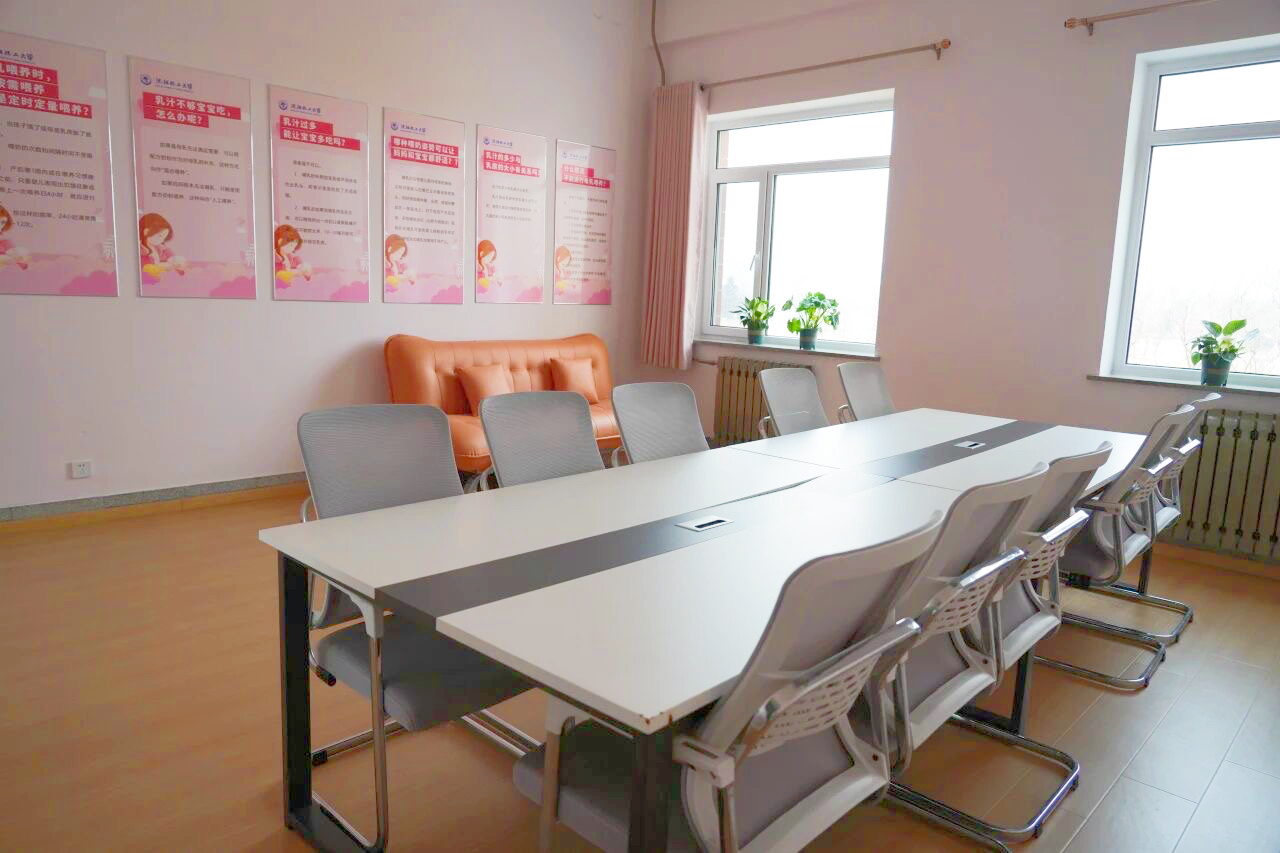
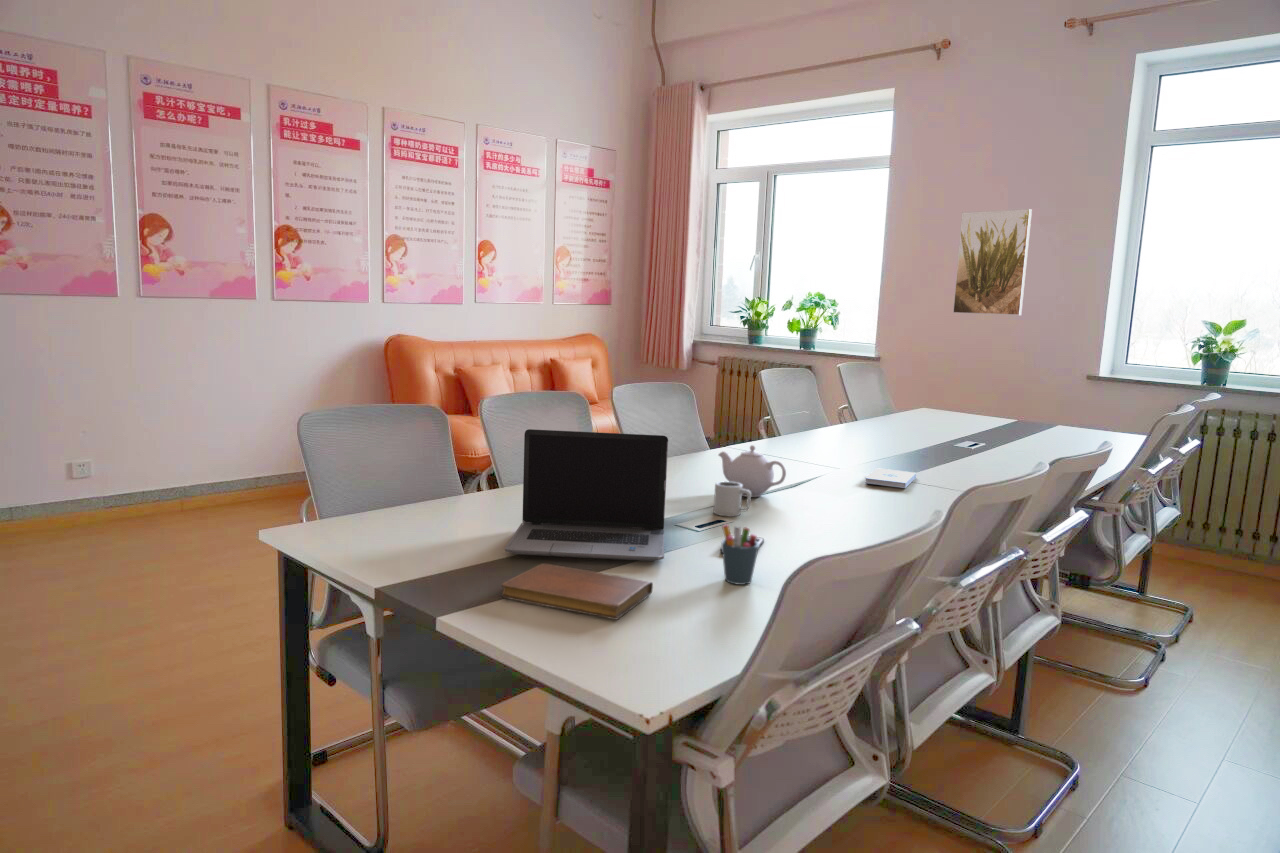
+ teapot [717,444,787,498]
+ pen holder [720,523,760,586]
+ cup [713,480,752,518]
+ laptop computer [504,428,669,562]
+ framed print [952,208,1033,316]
+ cell phone [719,534,765,553]
+ notepad [864,468,917,489]
+ notebook [500,563,654,620]
